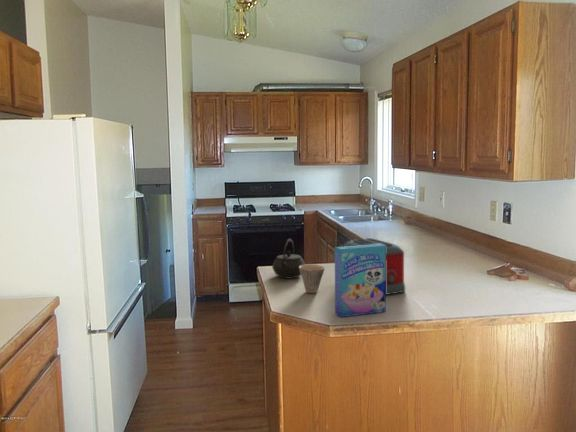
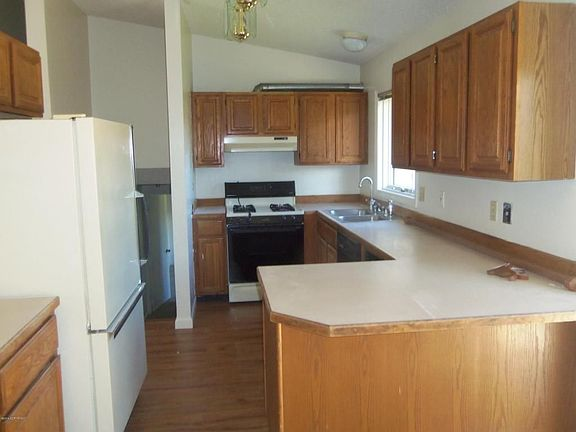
- kettle [271,238,306,279]
- cup [299,263,326,294]
- cereal box [334,244,387,318]
- toaster [342,237,406,296]
